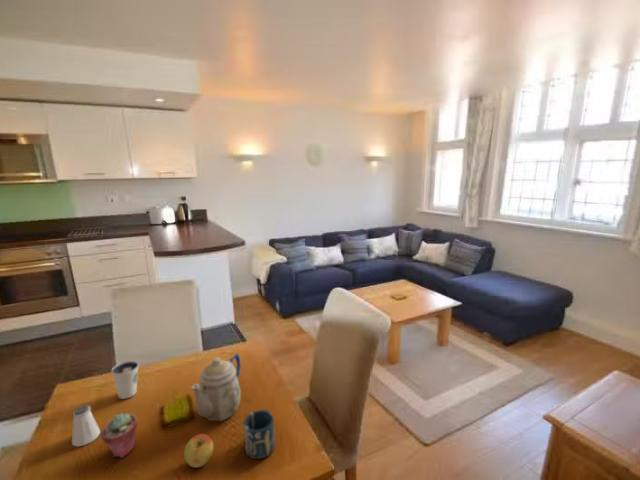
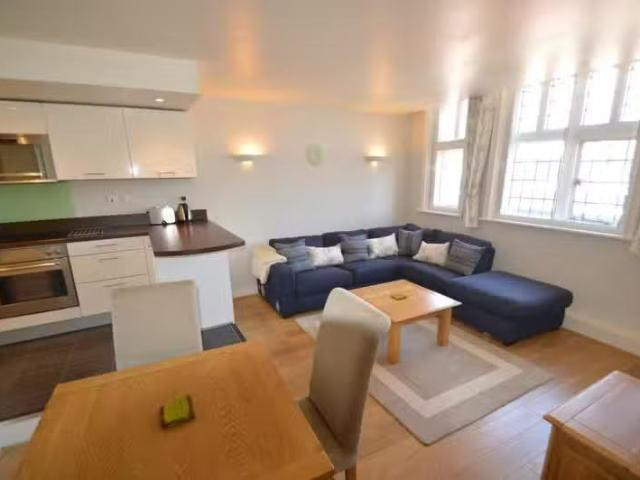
- potted succulent [100,412,139,459]
- cup [242,408,276,460]
- saltshaker [71,404,101,448]
- teapot [190,353,242,422]
- apple [183,433,214,468]
- dixie cup [111,360,140,400]
